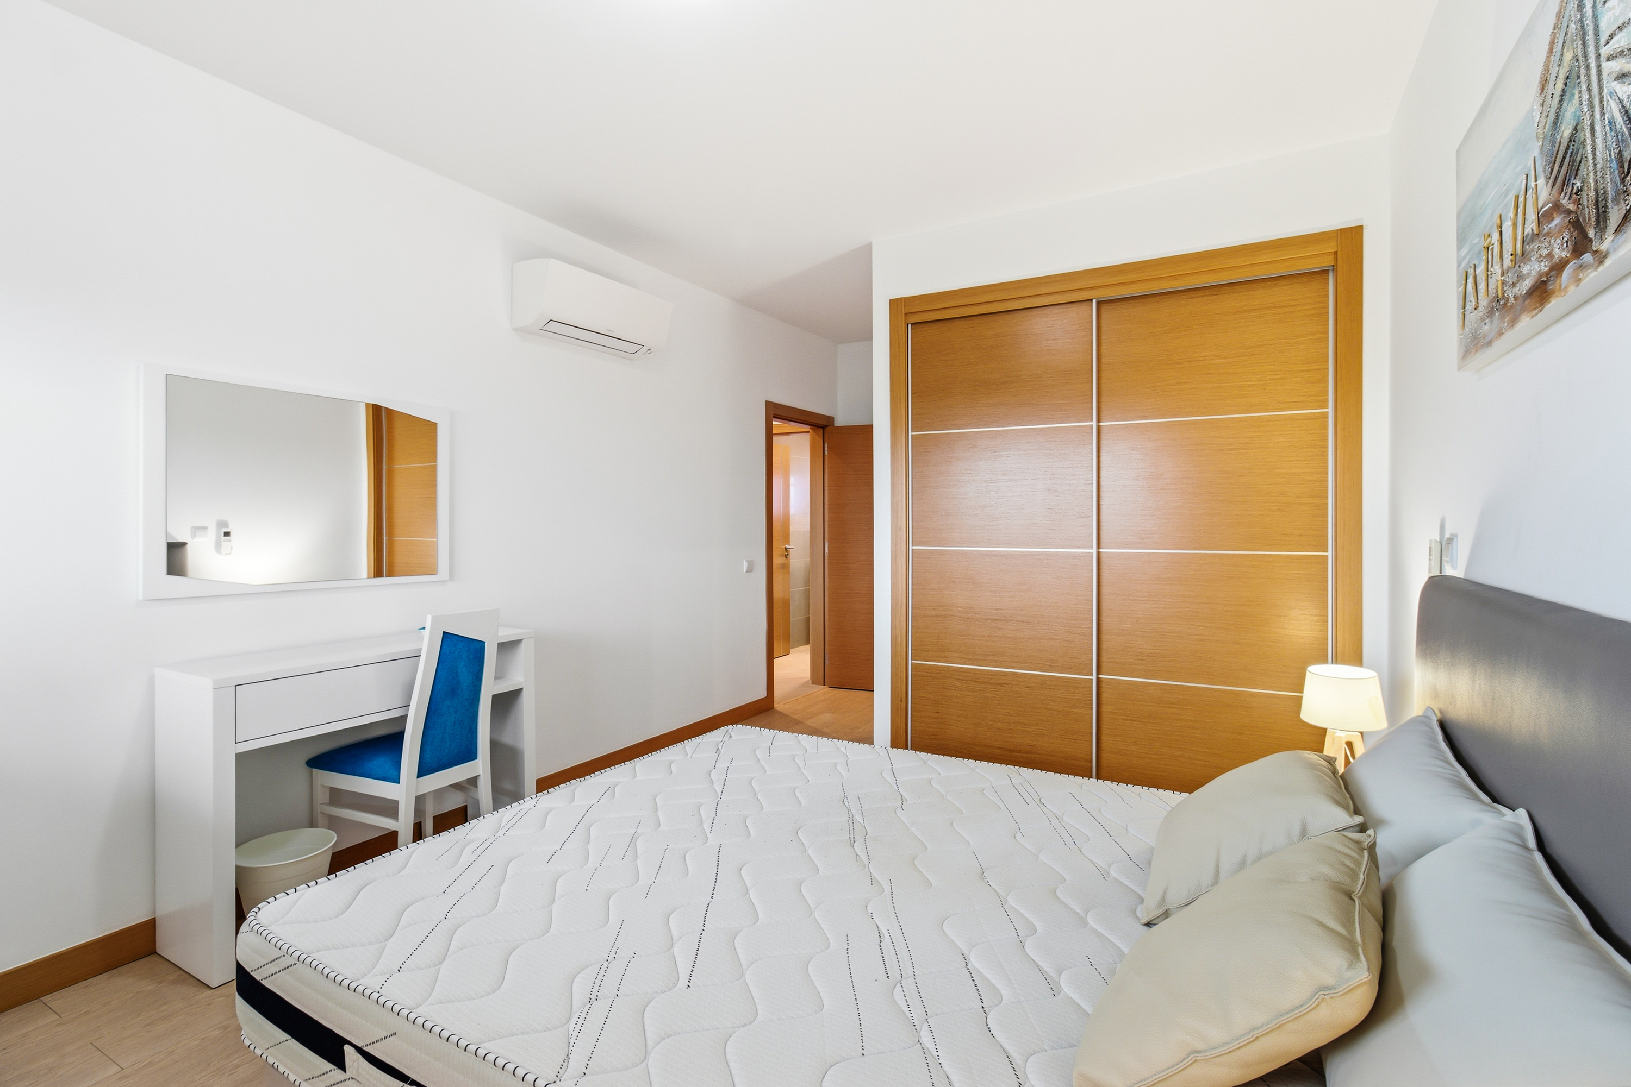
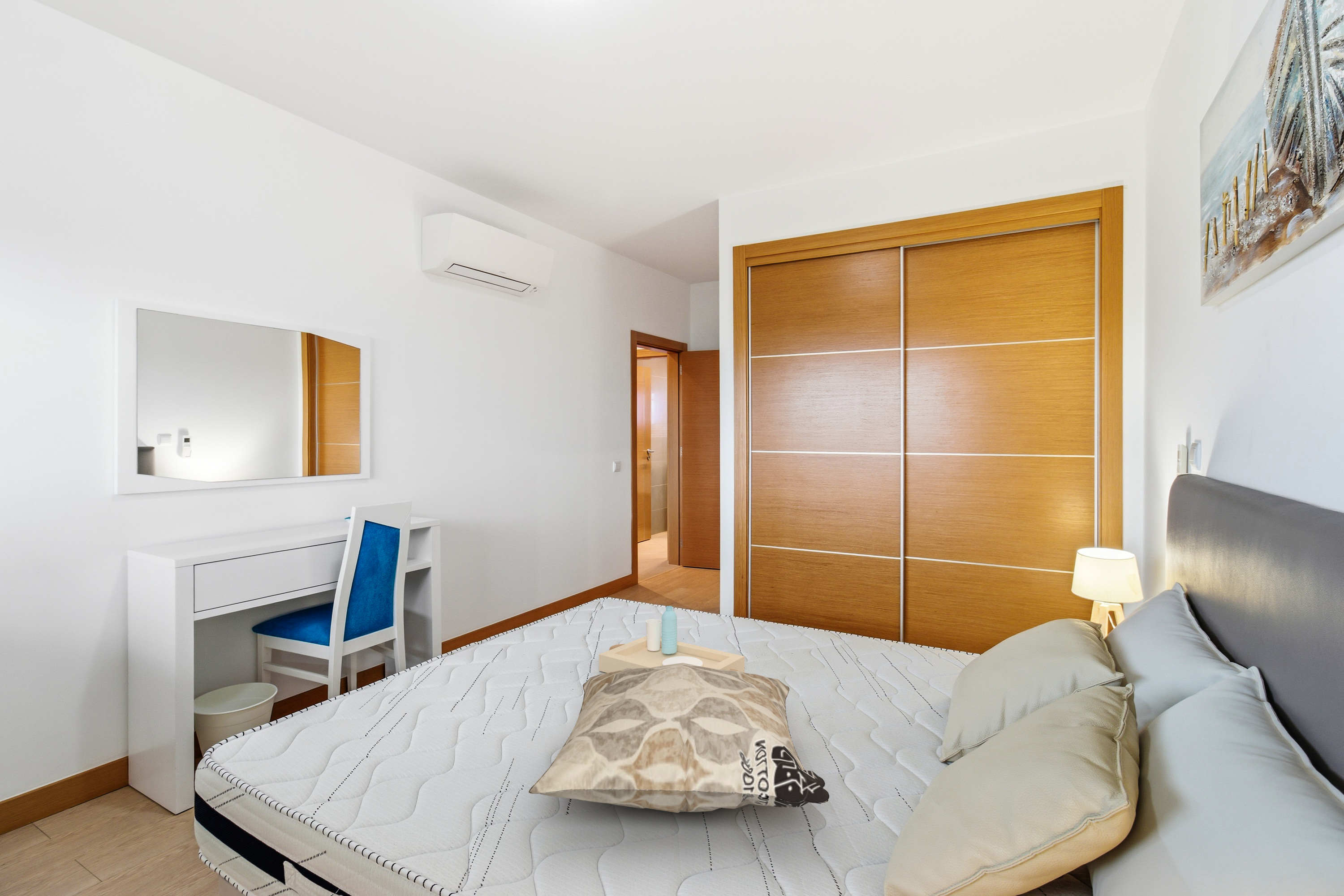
+ serving tray [599,605,745,673]
+ decorative pillow [528,663,830,813]
